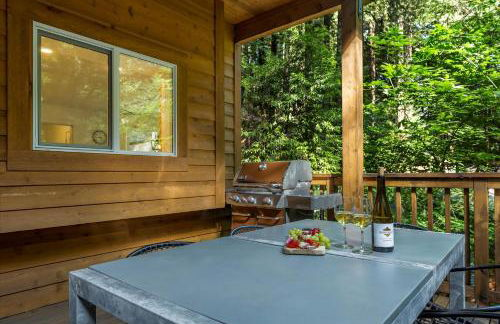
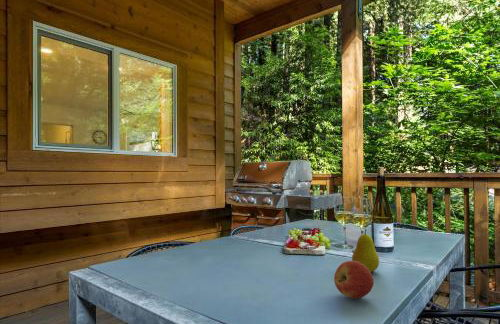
+ apple [333,260,375,300]
+ fruit [351,228,380,273]
